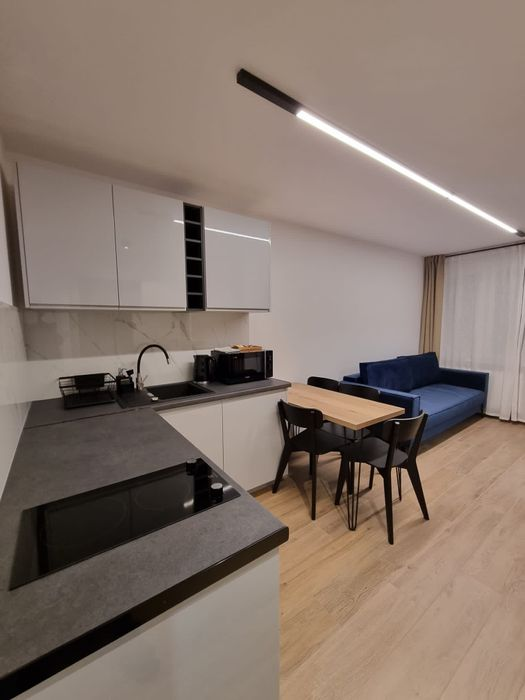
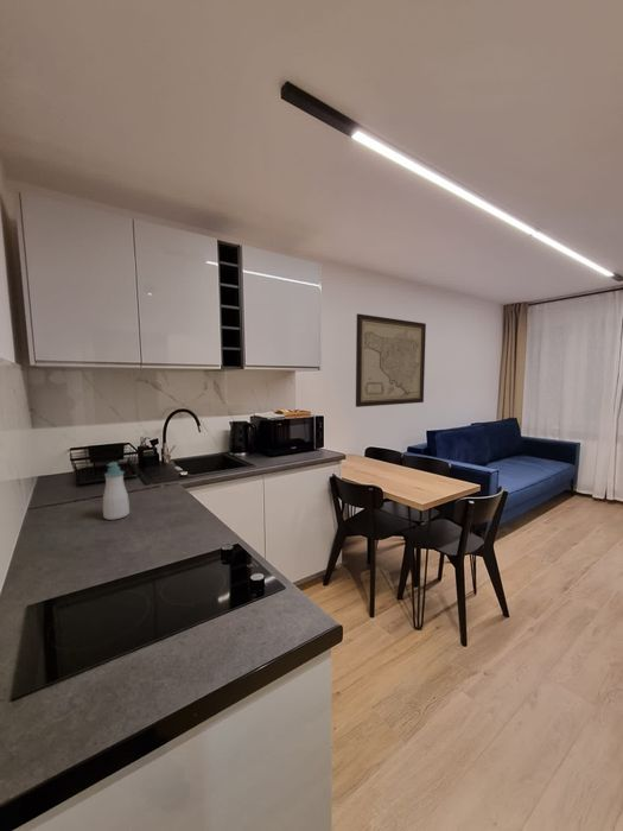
+ soap bottle [102,461,131,521]
+ wall art [355,312,427,408]
